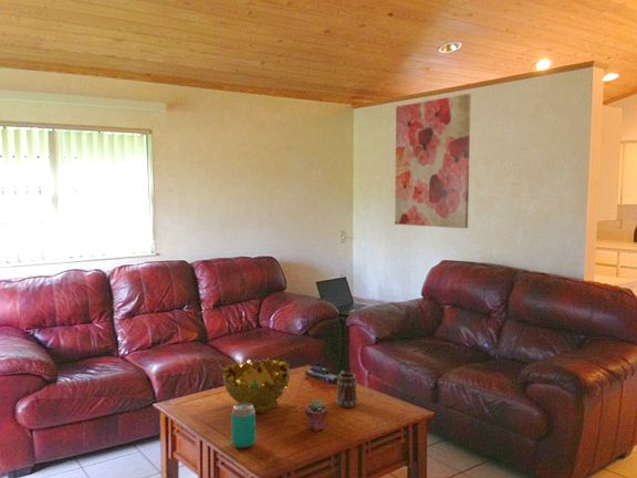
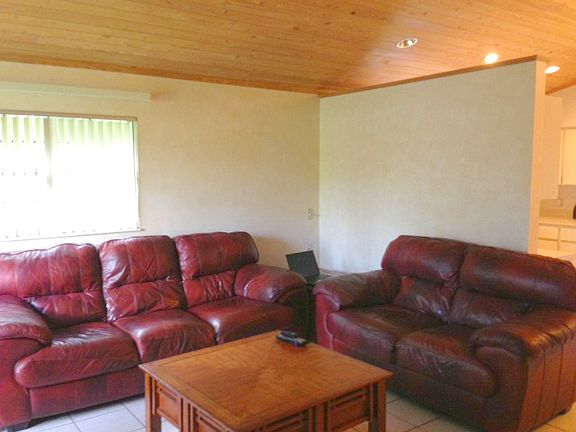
- beverage can [230,403,257,449]
- mug [335,370,359,408]
- wall art [394,93,472,229]
- decorative bowl [221,356,291,414]
- potted succulent [304,398,328,433]
